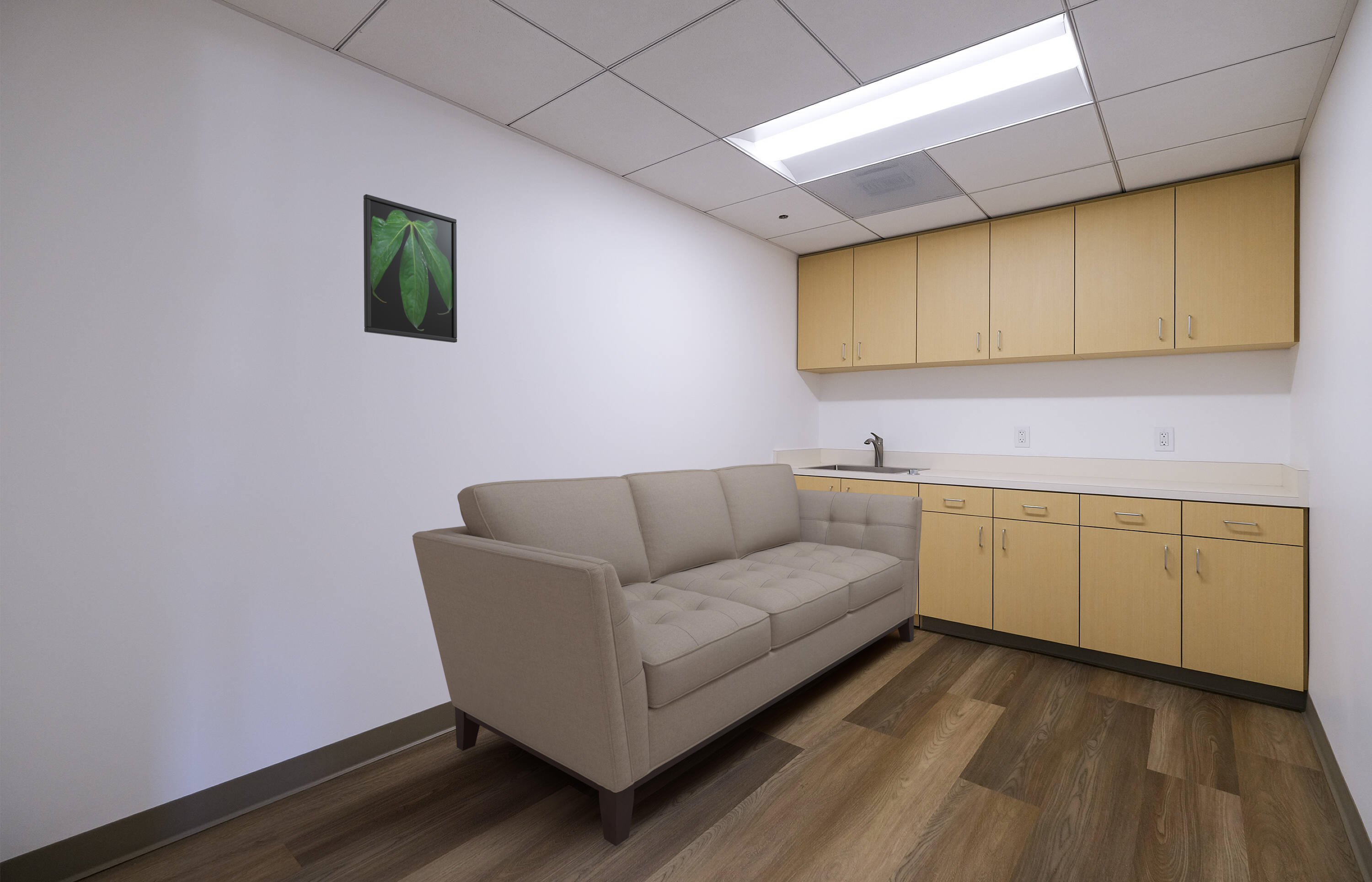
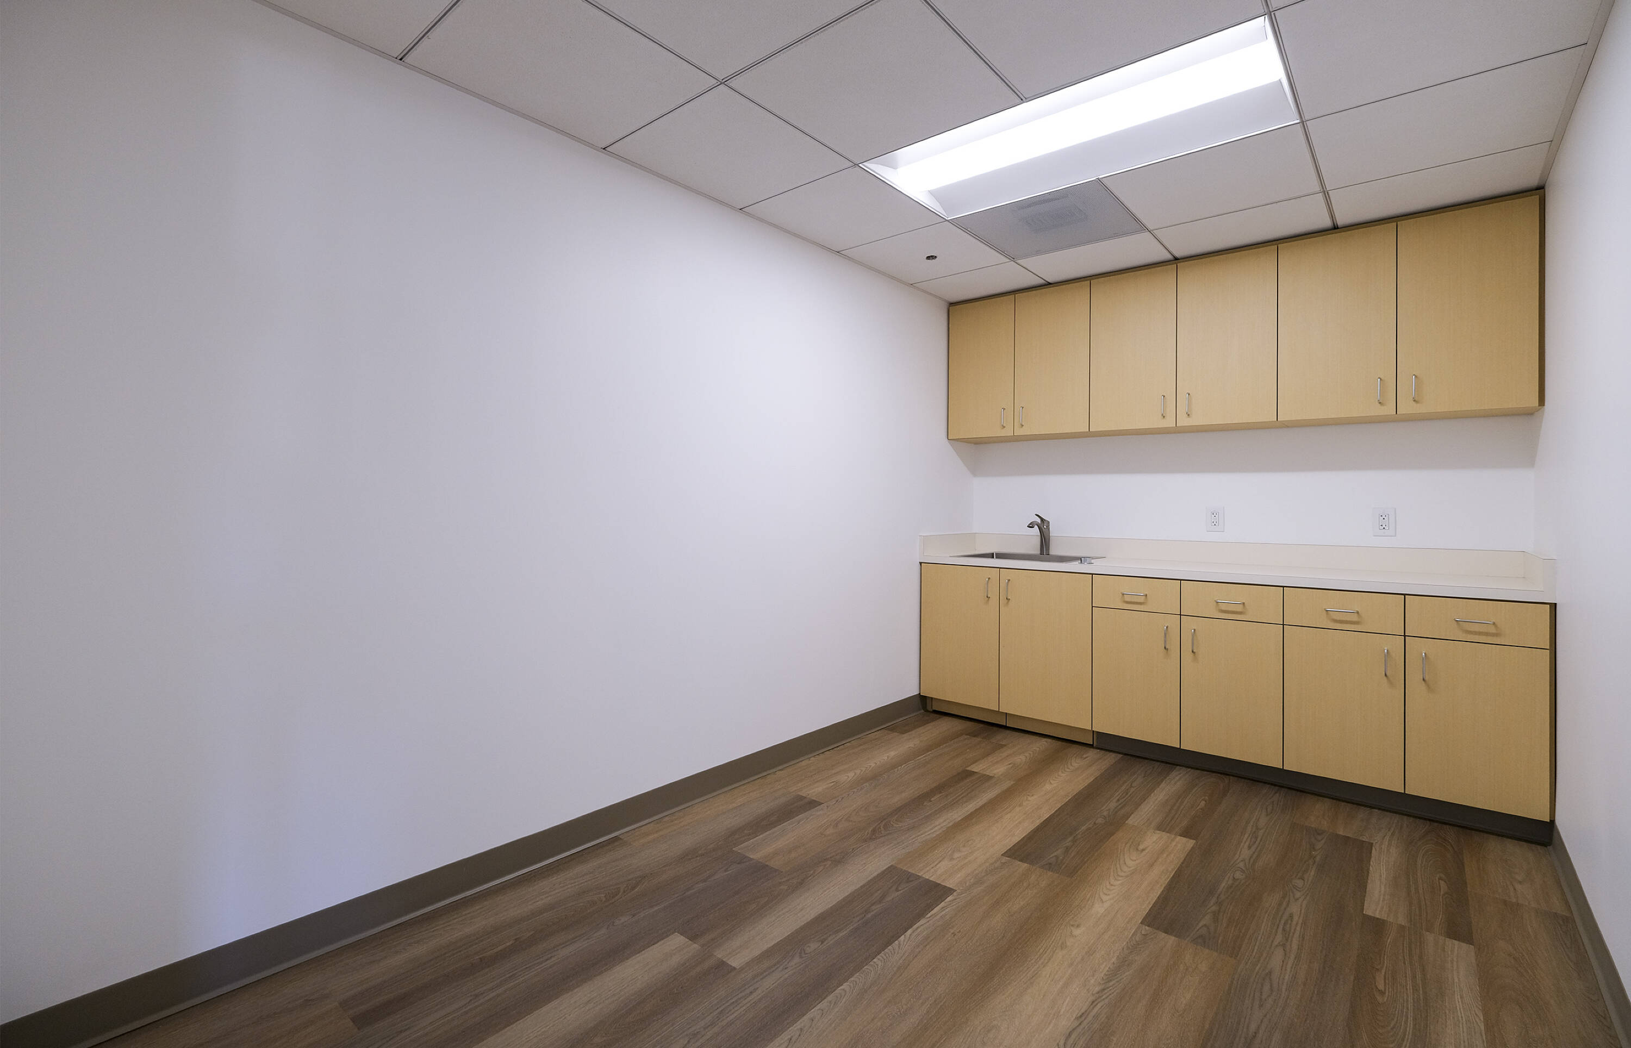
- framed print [363,194,457,343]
- sofa [412,463,923,846]
